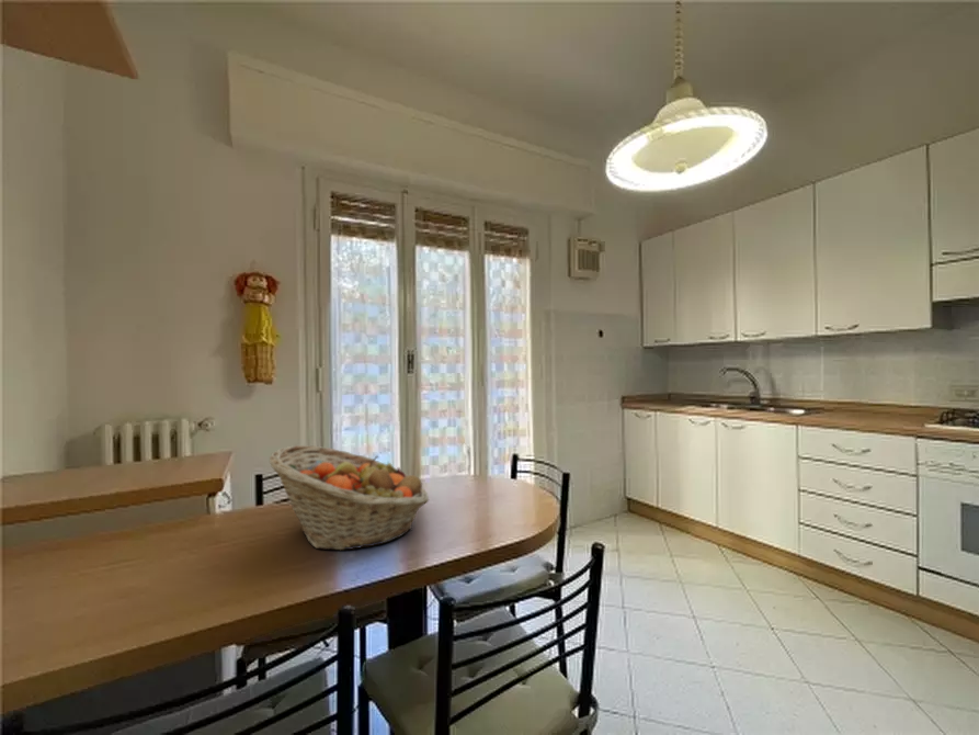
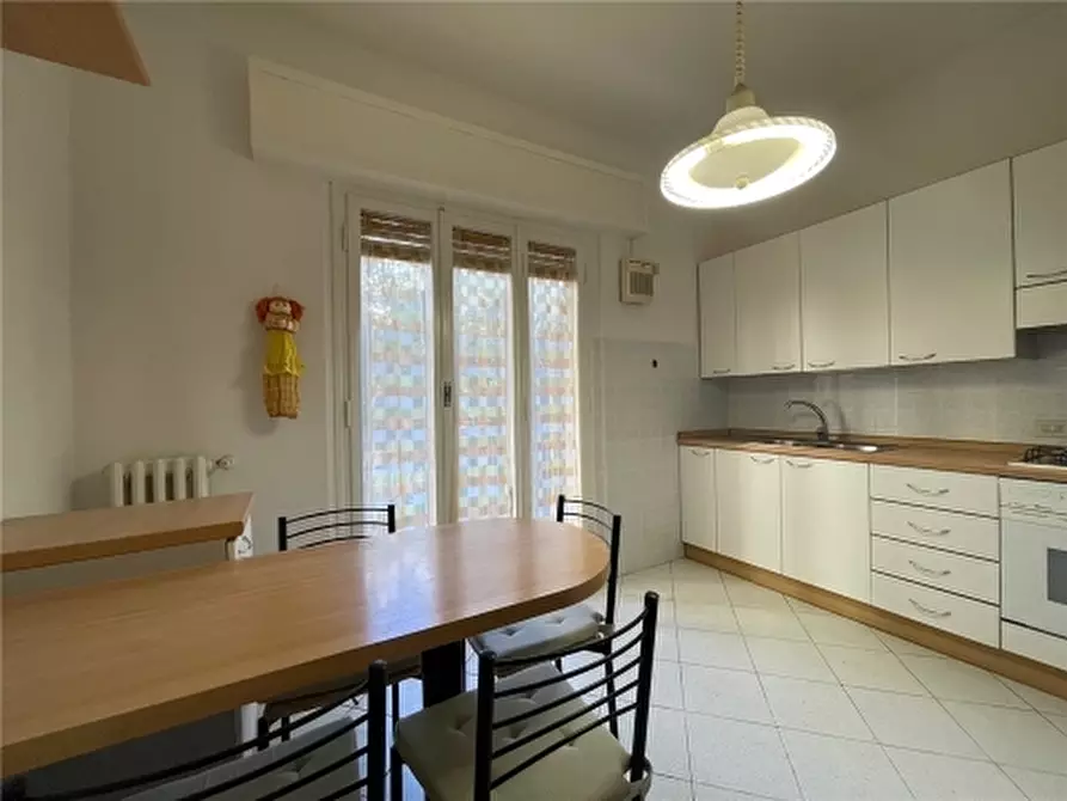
- fruit basket [269,444,430,552]
